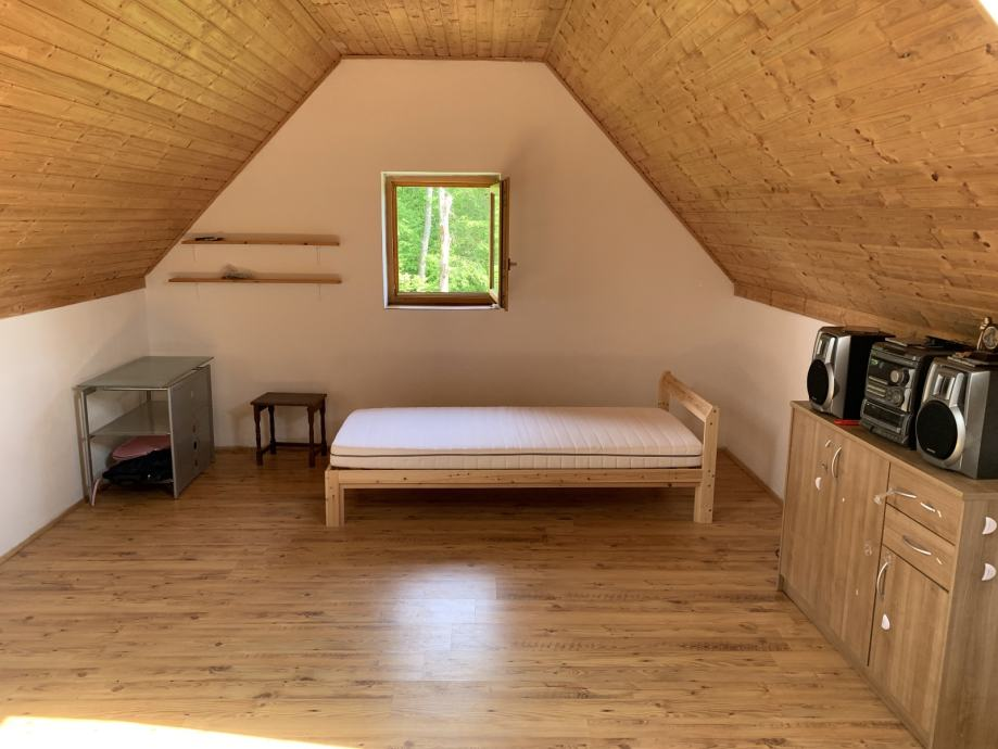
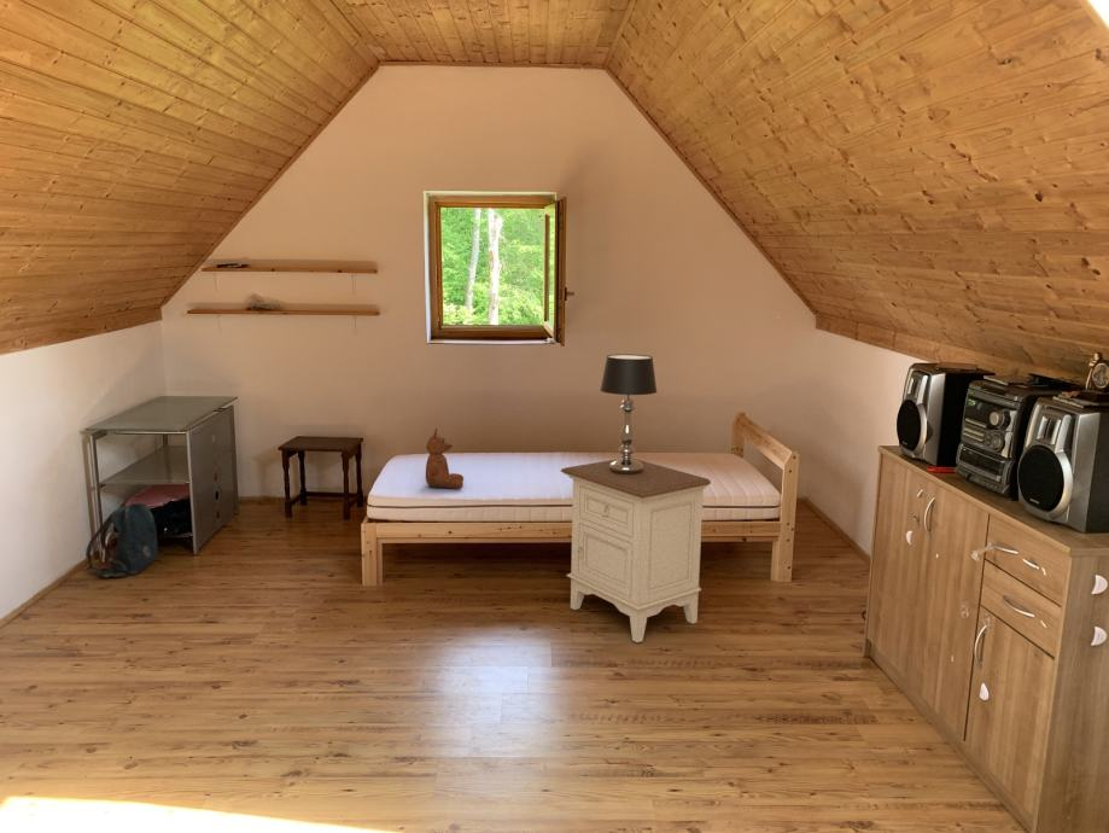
+ table lamp [600,354,658,474]
+ backpack [84,502,159,578]
+ teddy bear [425,427,465,490]
+ nightstand [560,458,712,643]
